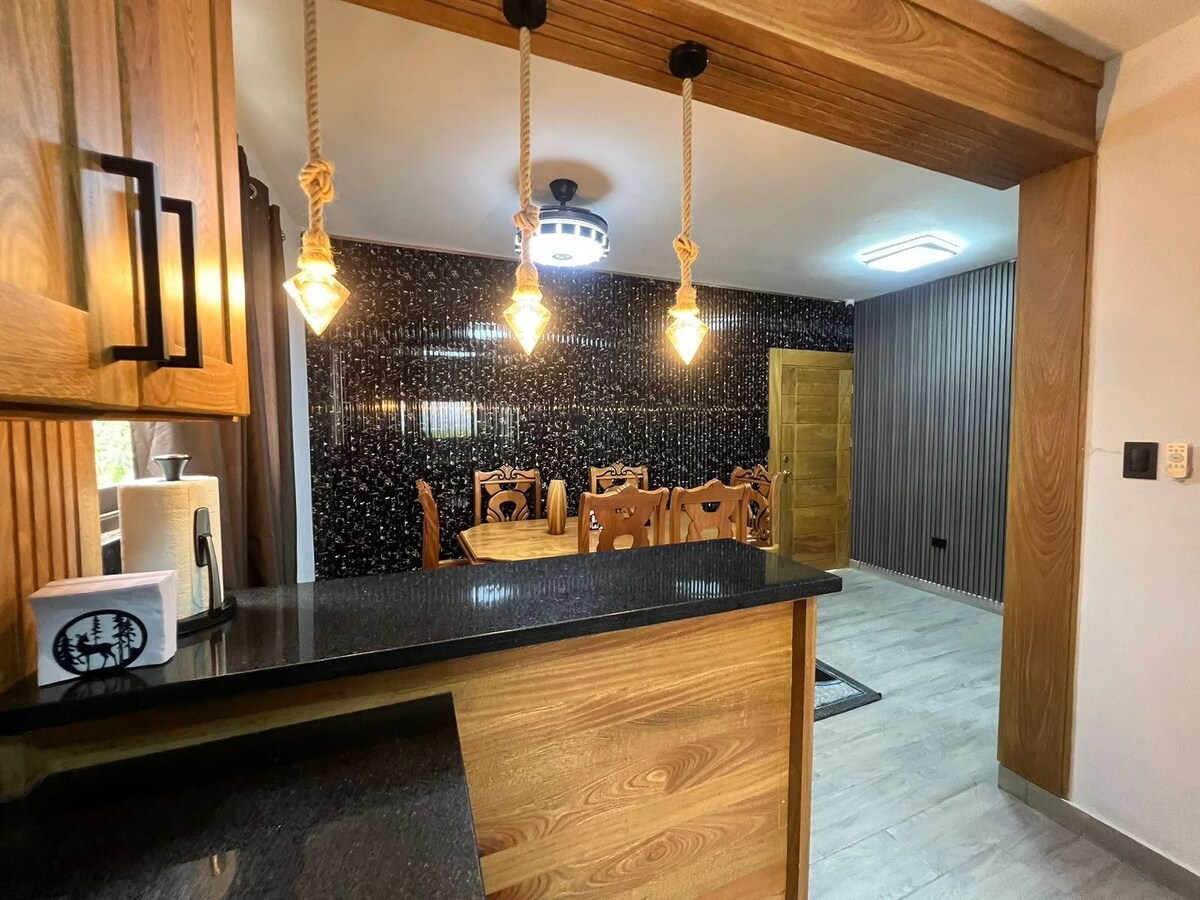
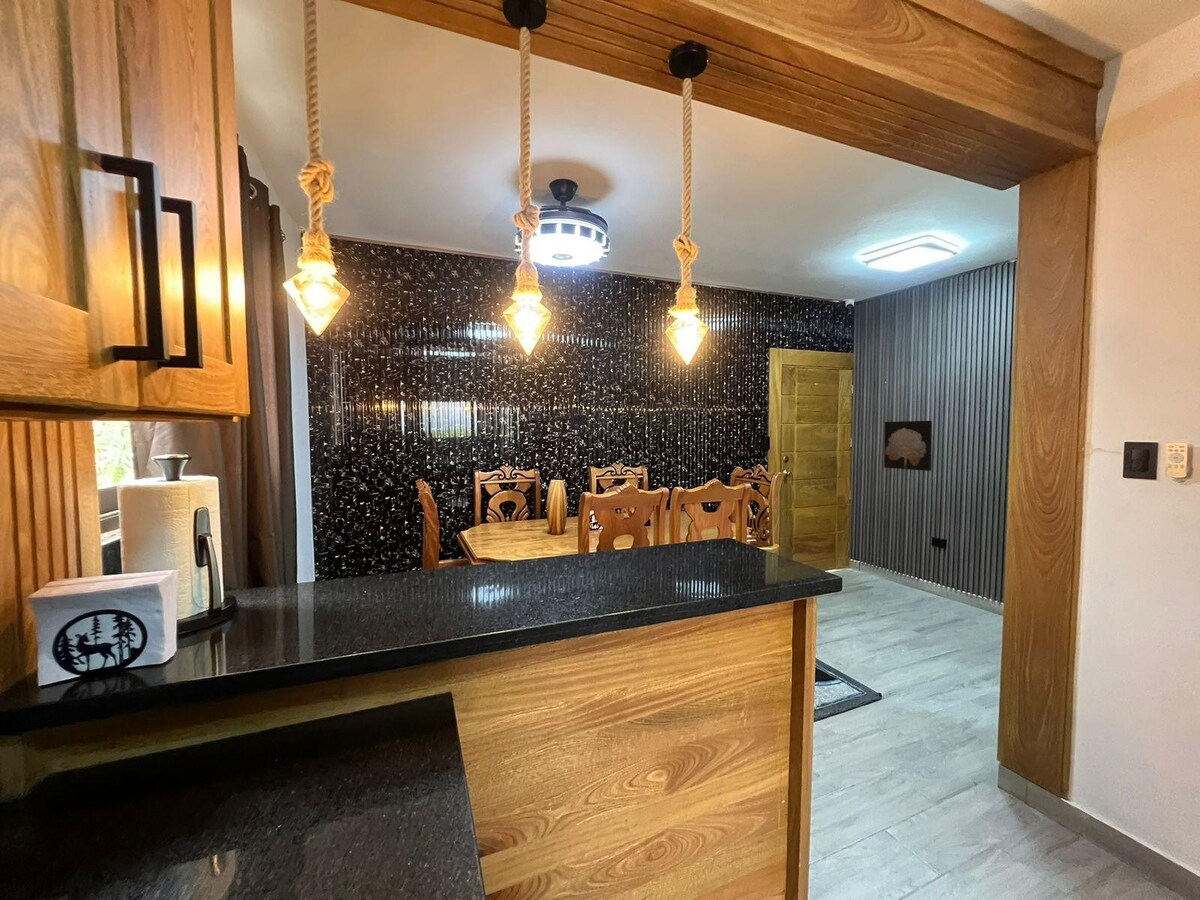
+ wall art [883,420,933,472]
